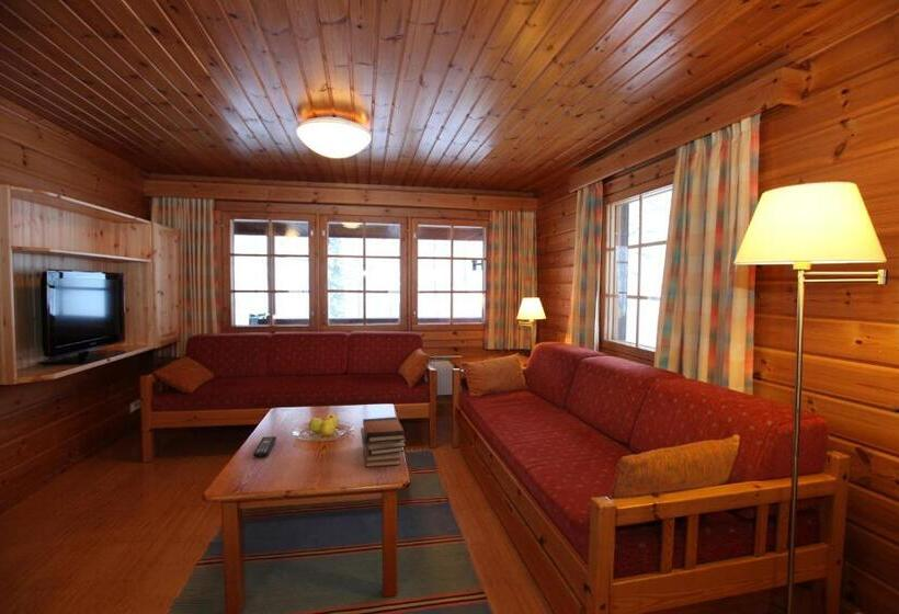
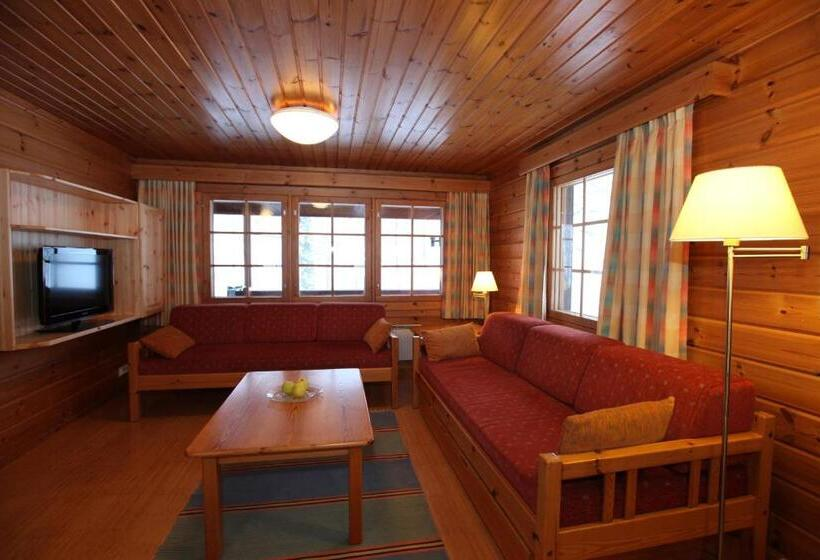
- remote control [252,435,277,458]
- book stack [360,416,407,468]
